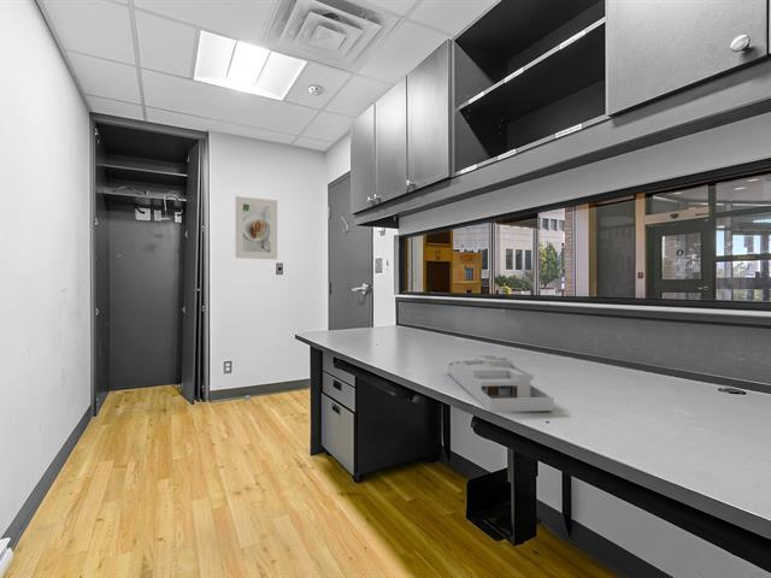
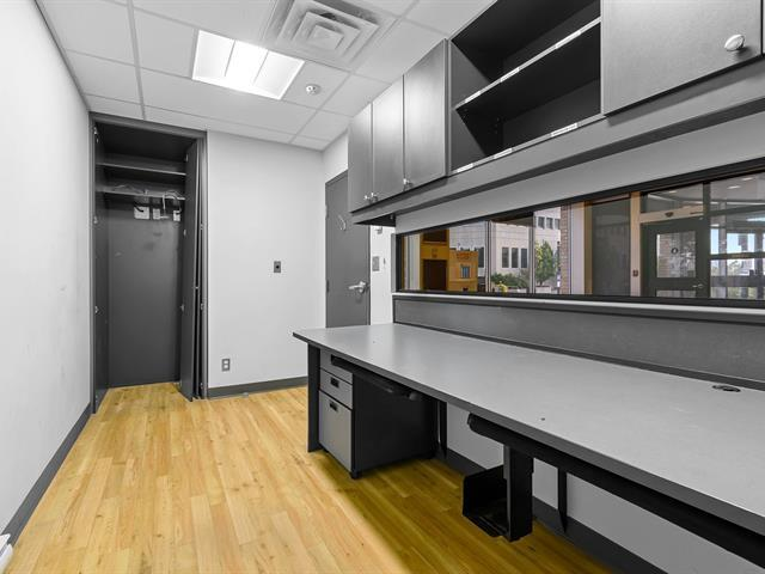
- desk organizer [446,354,554,413]
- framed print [235,195,278,260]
